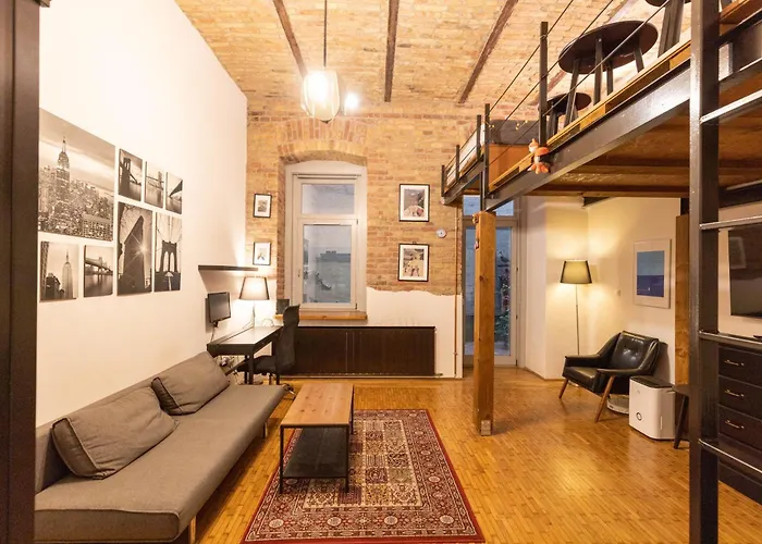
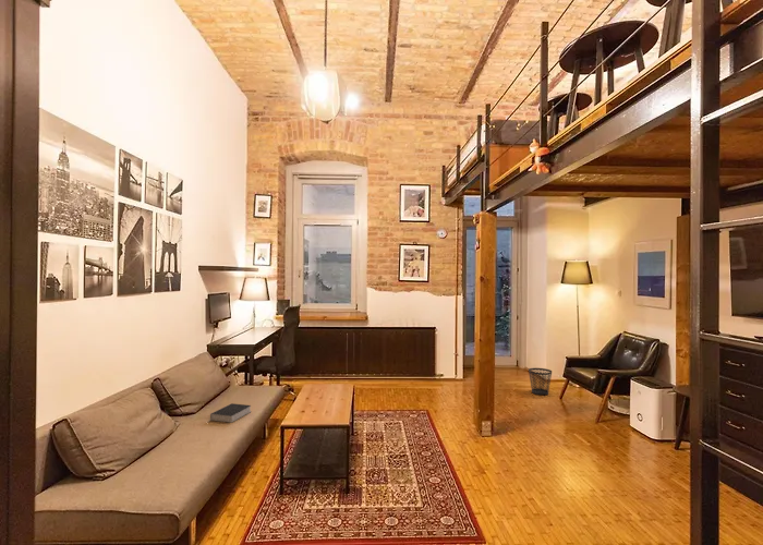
+ wastebasket [528,367,553,396]
+ book [208,402,252,424]
